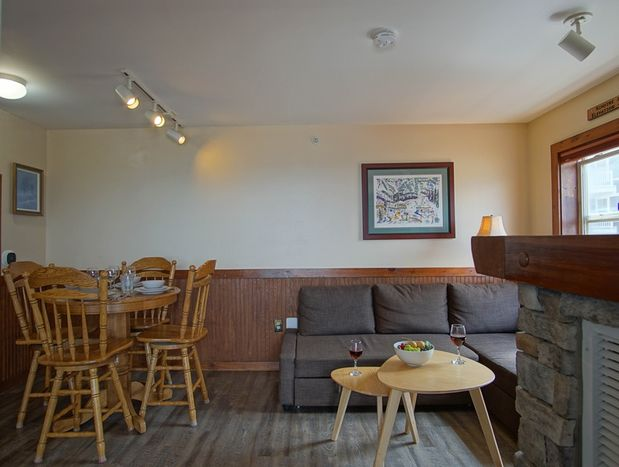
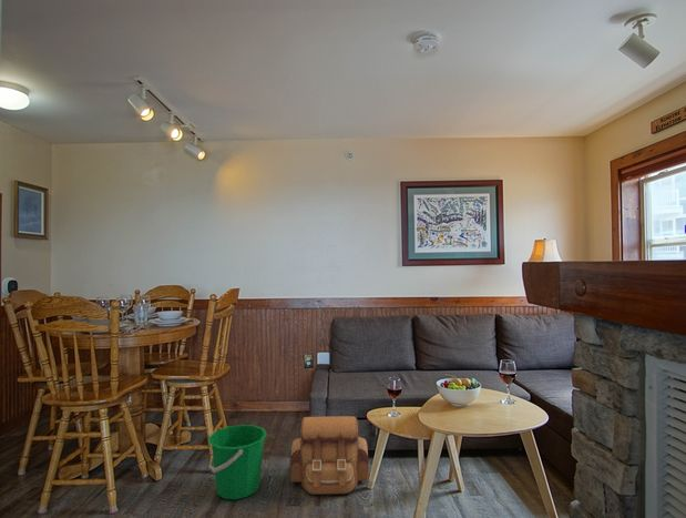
+ bucket [207,424,268,500]
+ backpack [289,415,369,496]
